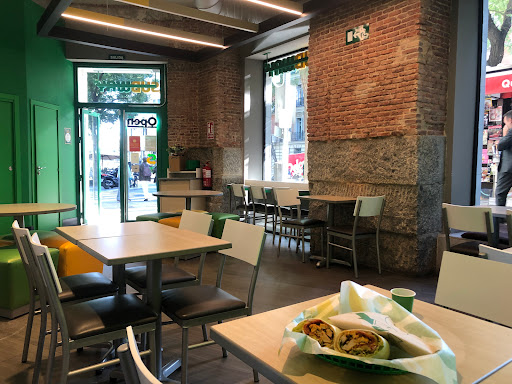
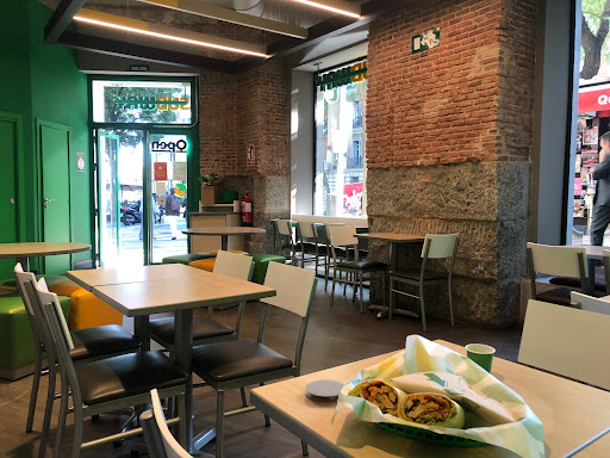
+ coaster [305,379,346,403]
